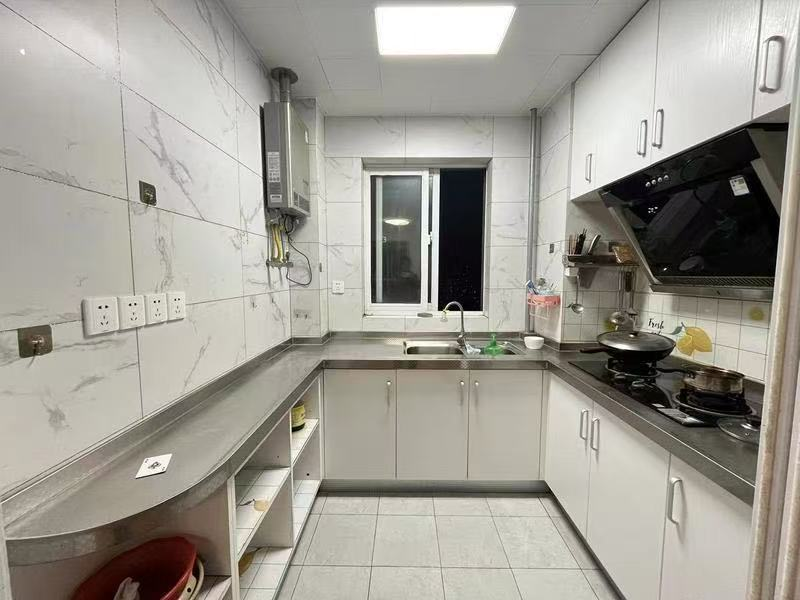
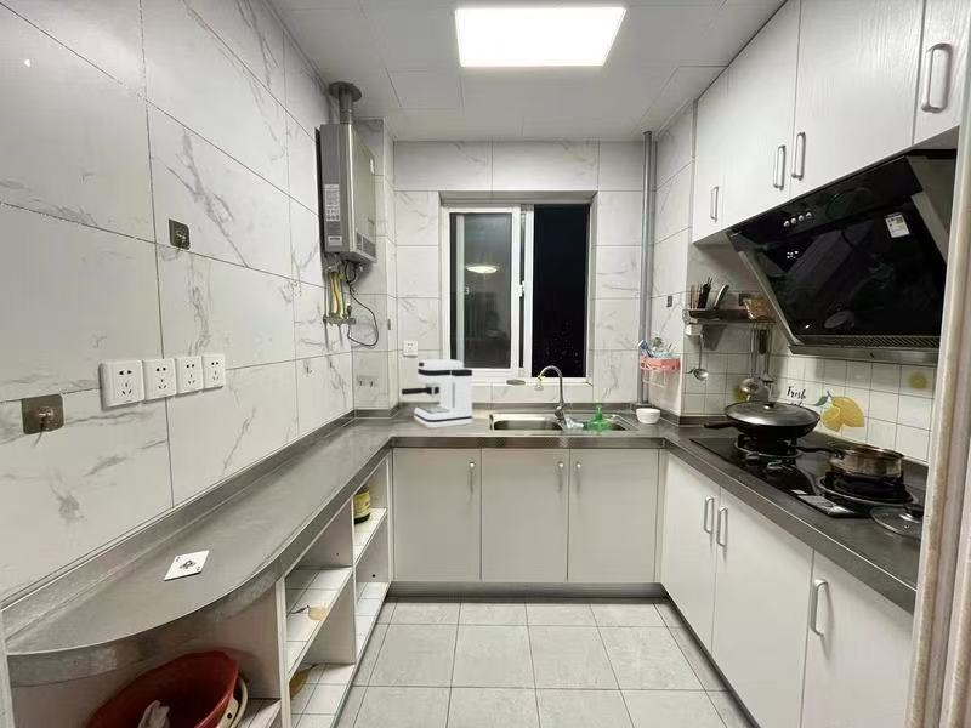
+ coffee maker [401,358,473,430]
